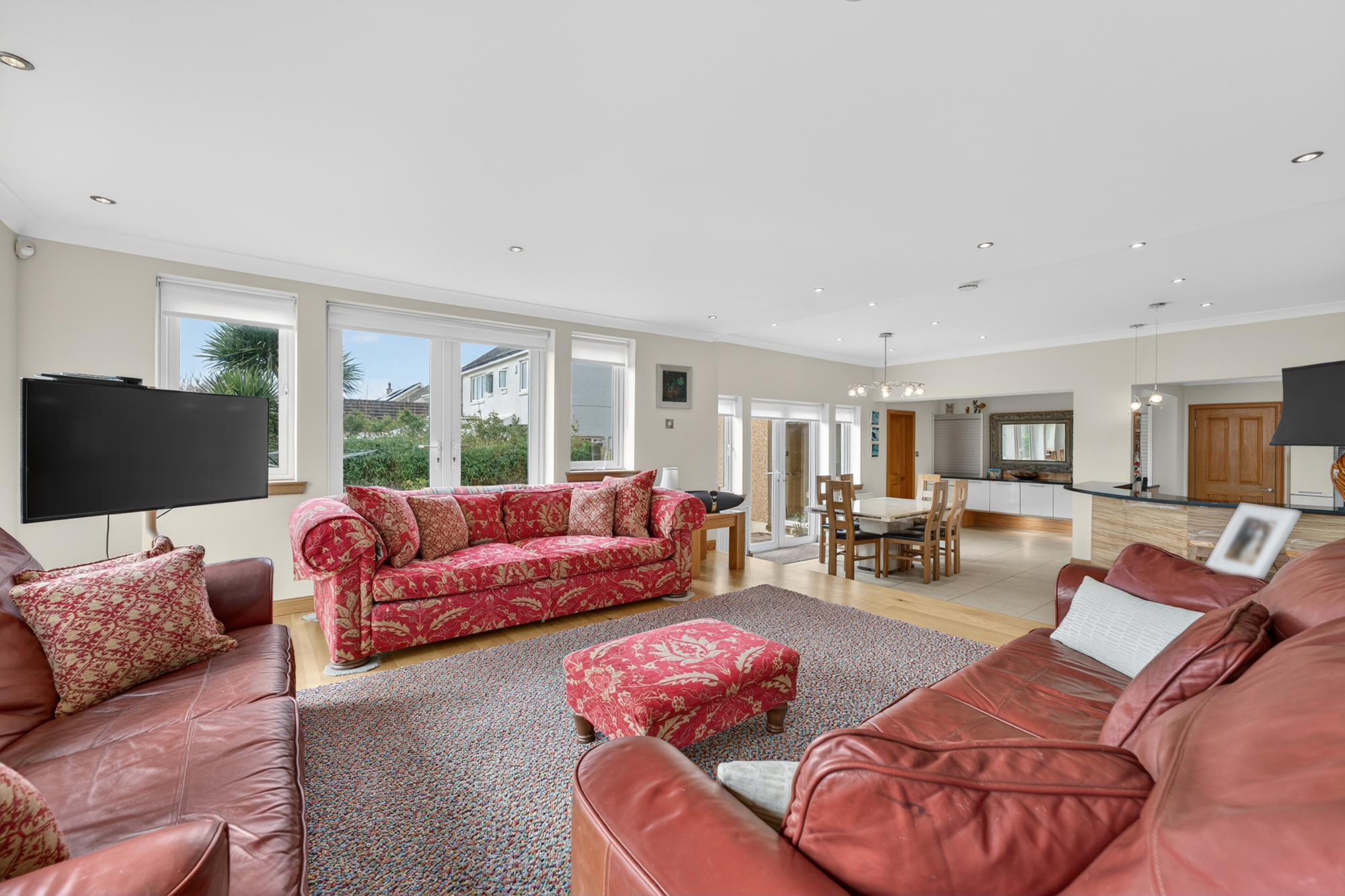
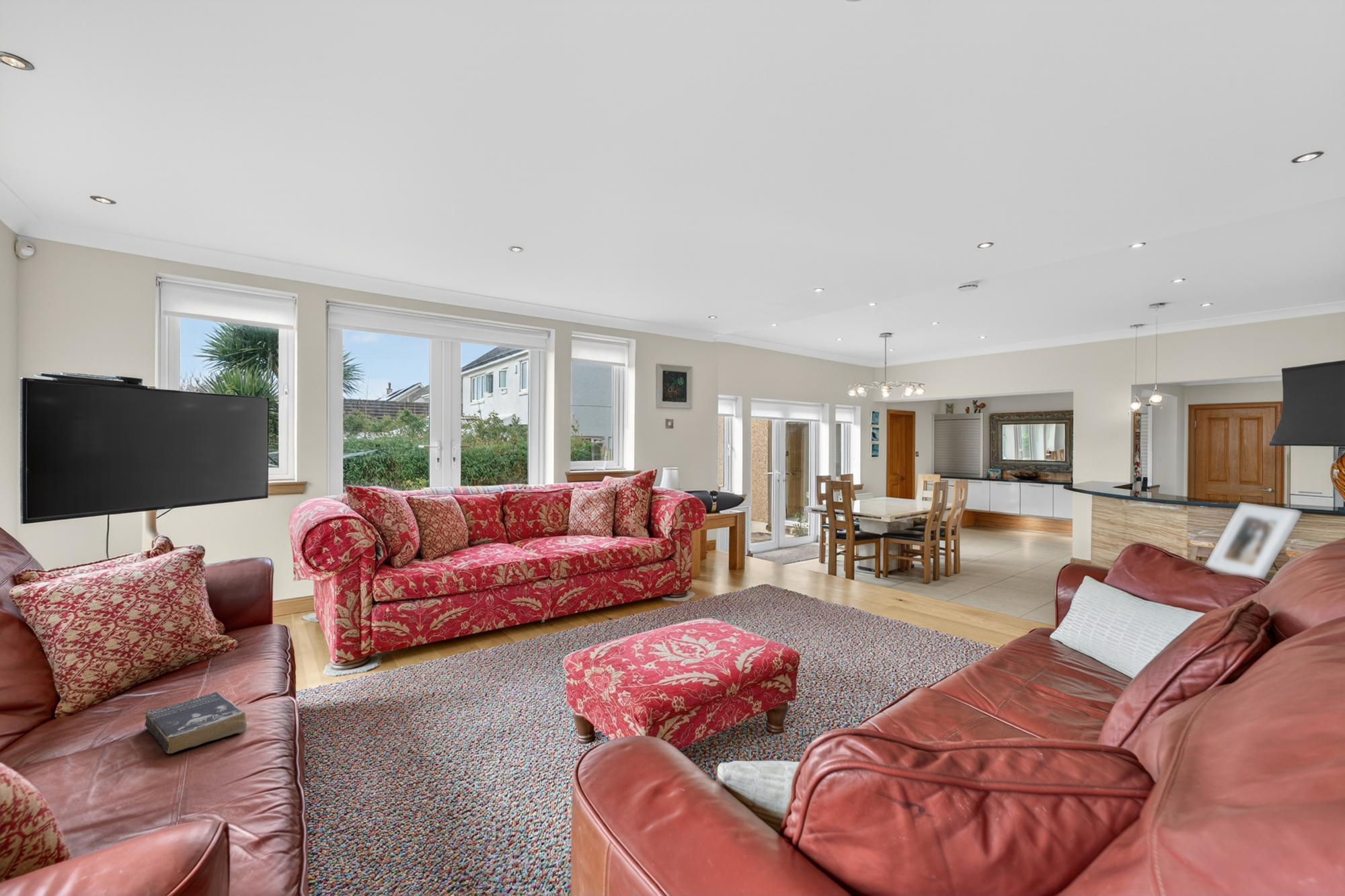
+ book [143,691,247,754]
